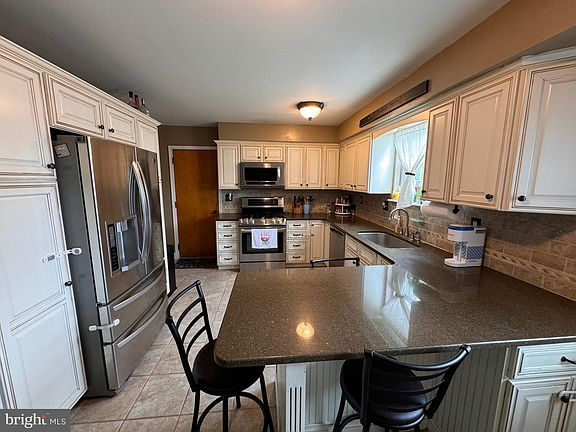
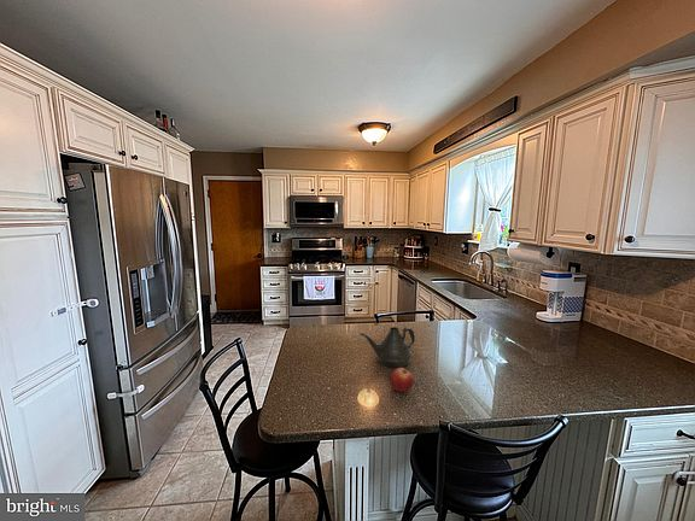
+ teapot [360,326,416,369]
+ fruit [389,367,415,393]
